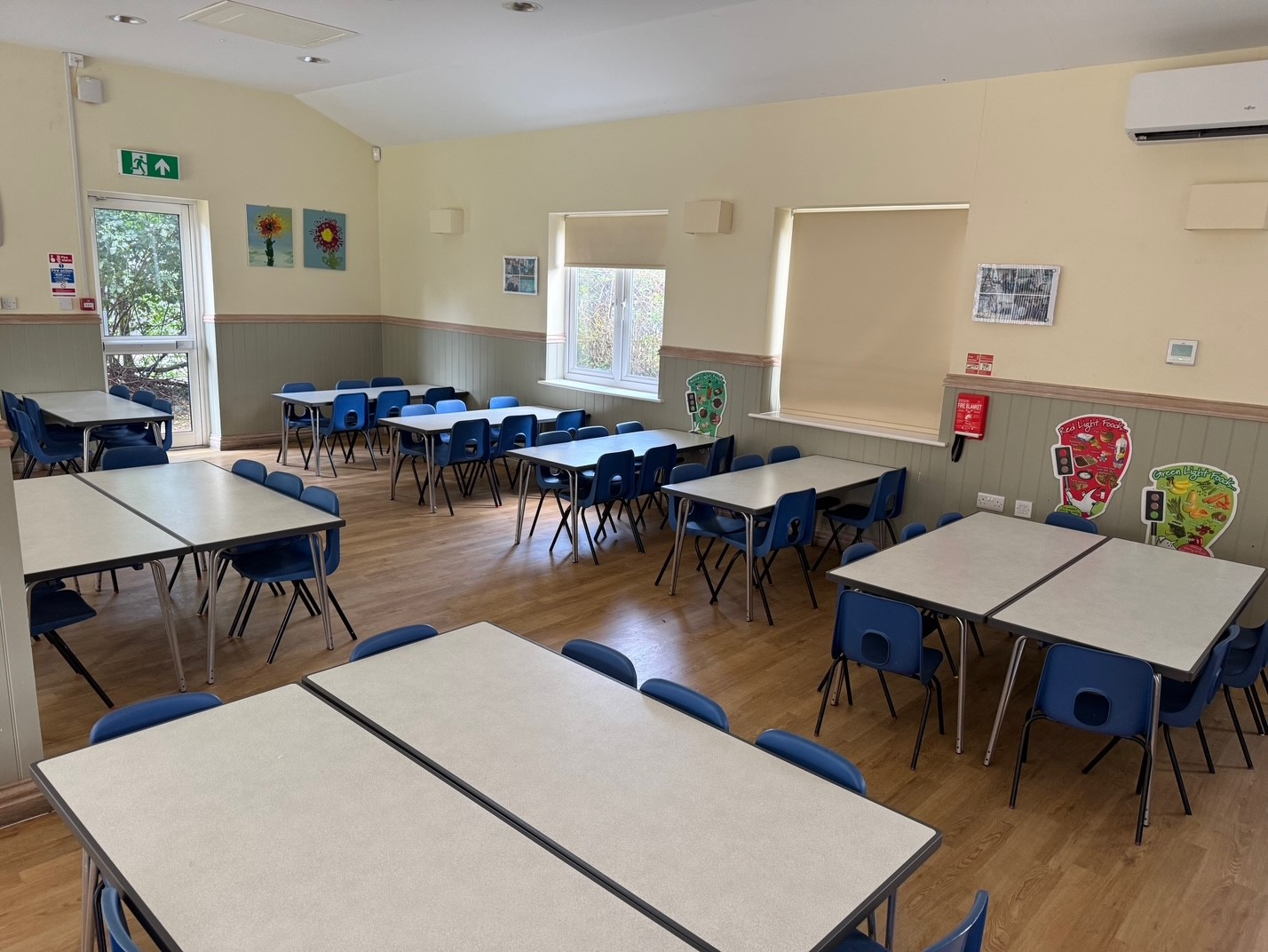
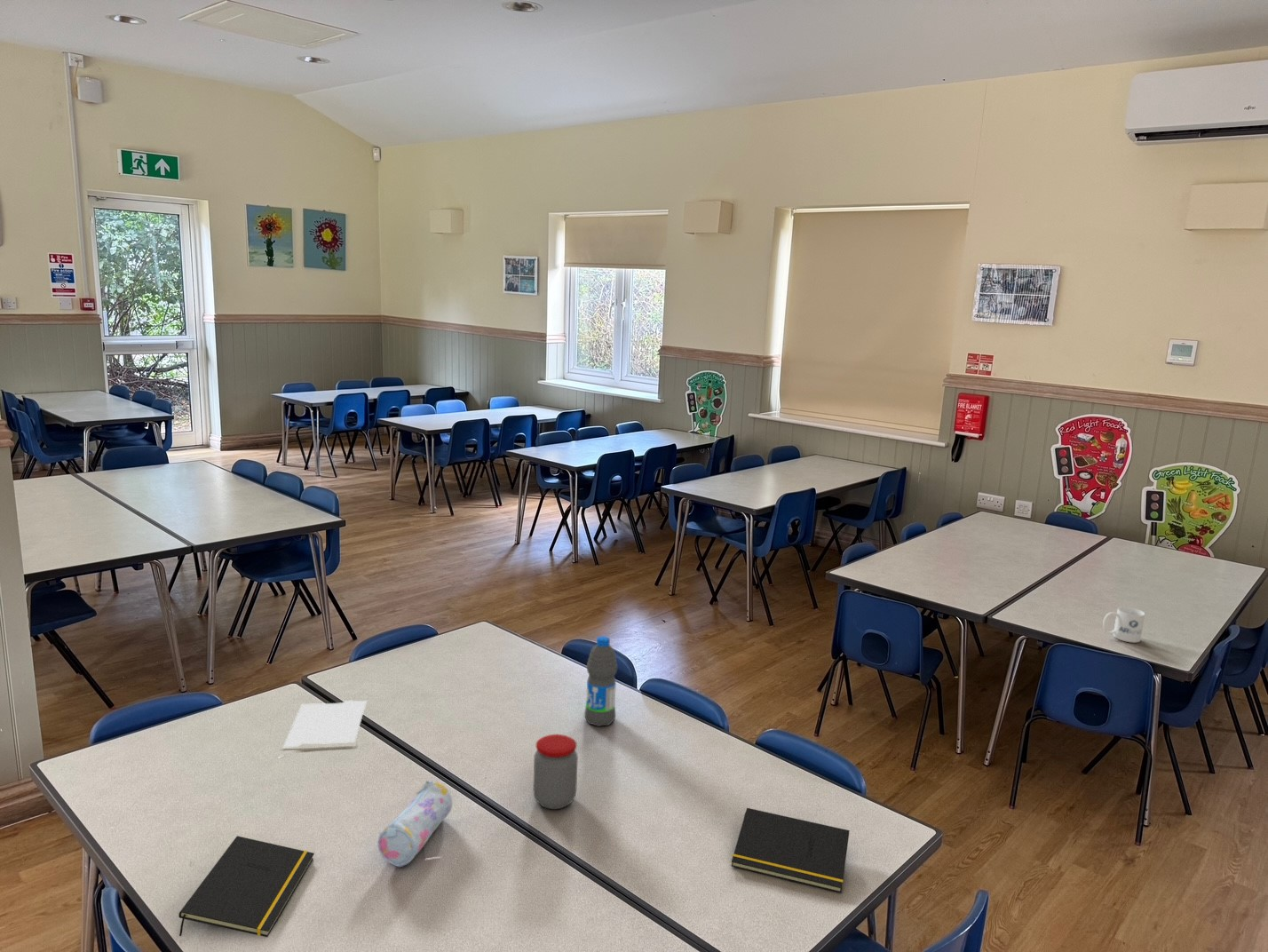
+ notepad [178,835,315,938]
+ paper sheet [282,700,368,748]
+ mug [1102,607,1145,644]
+ pencil case [377,780,453,868]
+ jar [533,734,579,810]
+ notepad [731,807,851,893]
+ water bottle [583,635,618,727]
